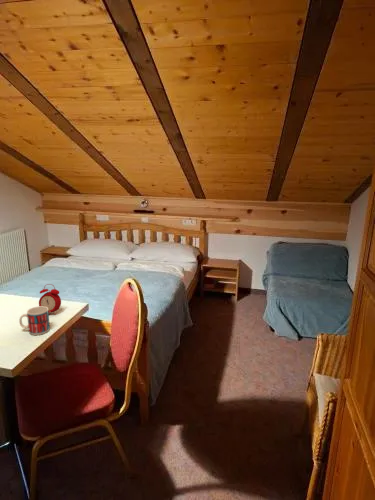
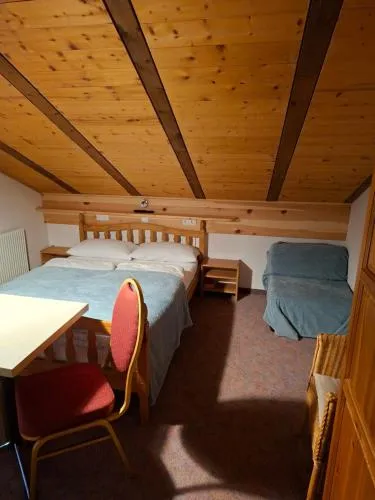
- alarm clock [38,283,62,316]
- mug [18,306,51,336]
